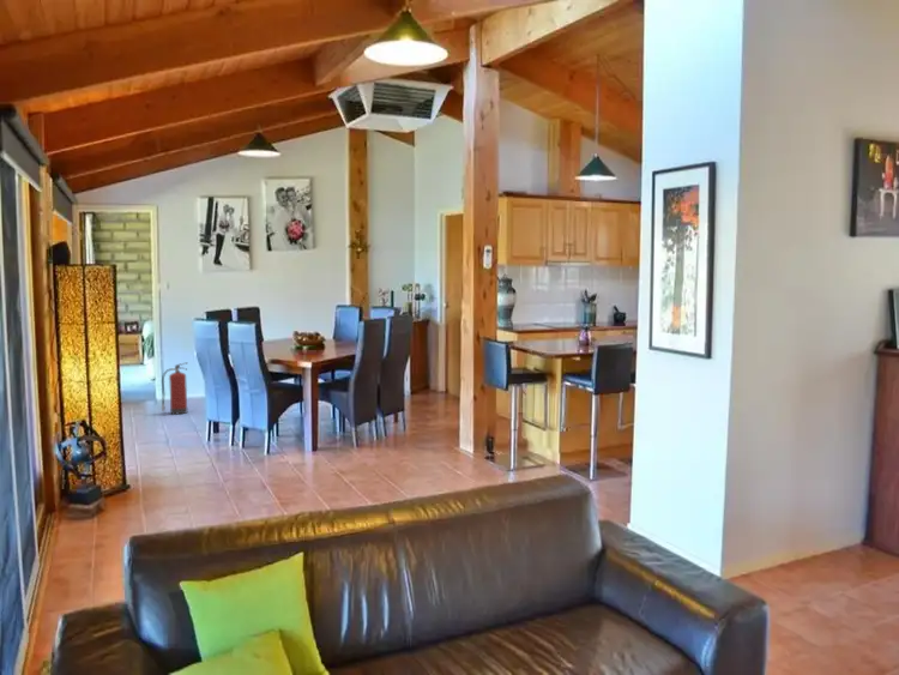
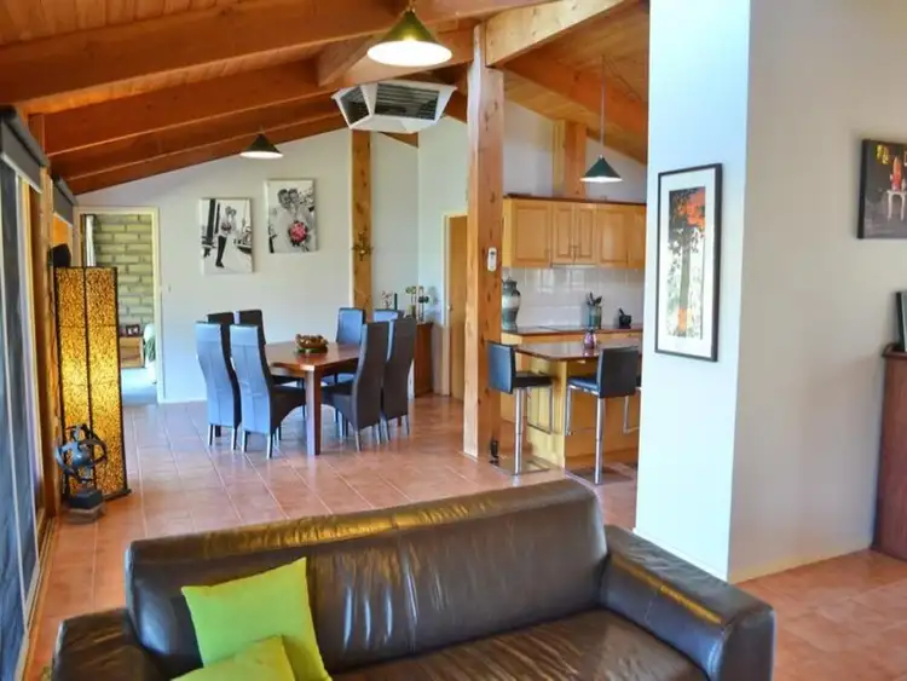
- fire extinguisher [161,362,189,416]
